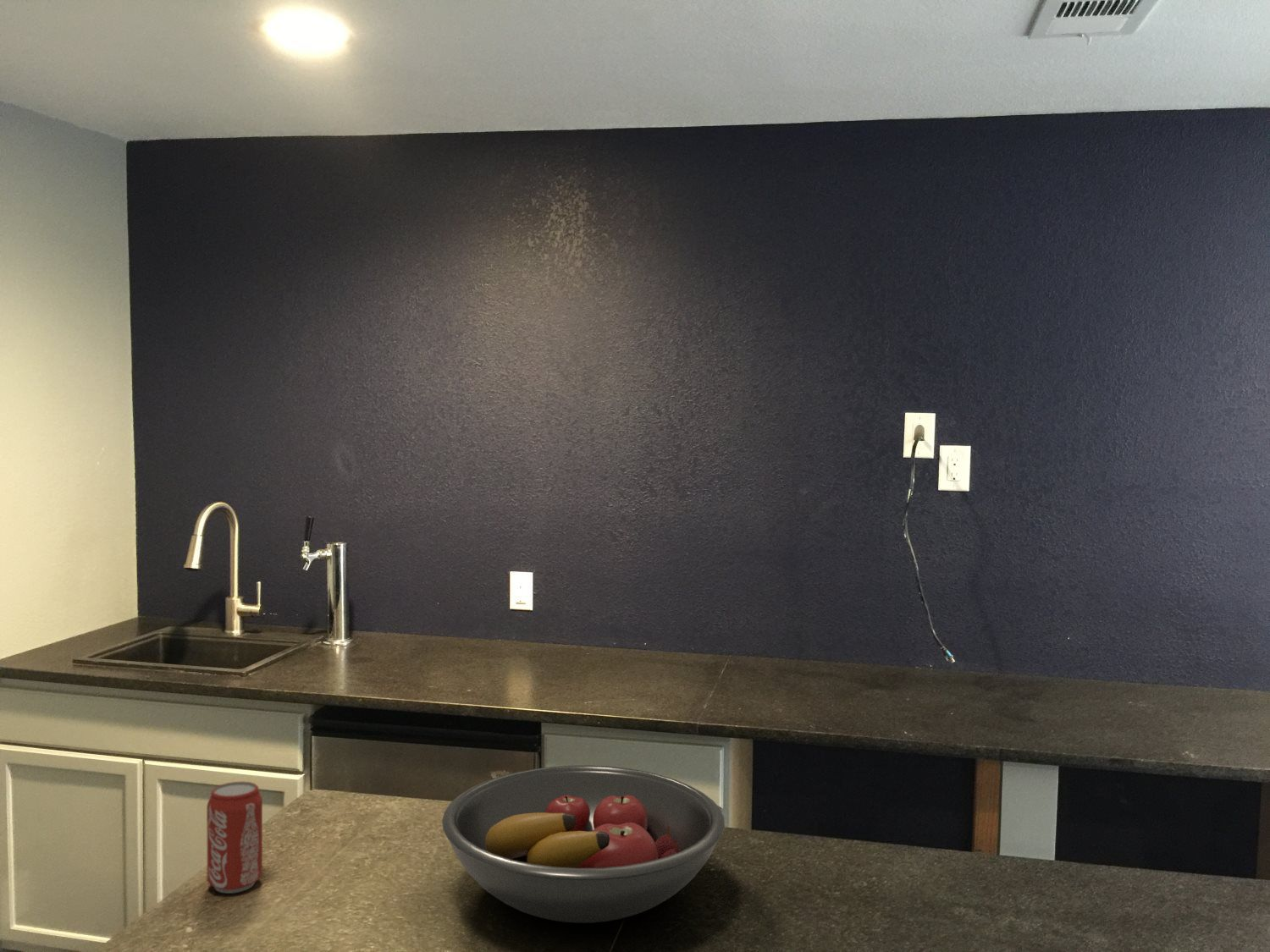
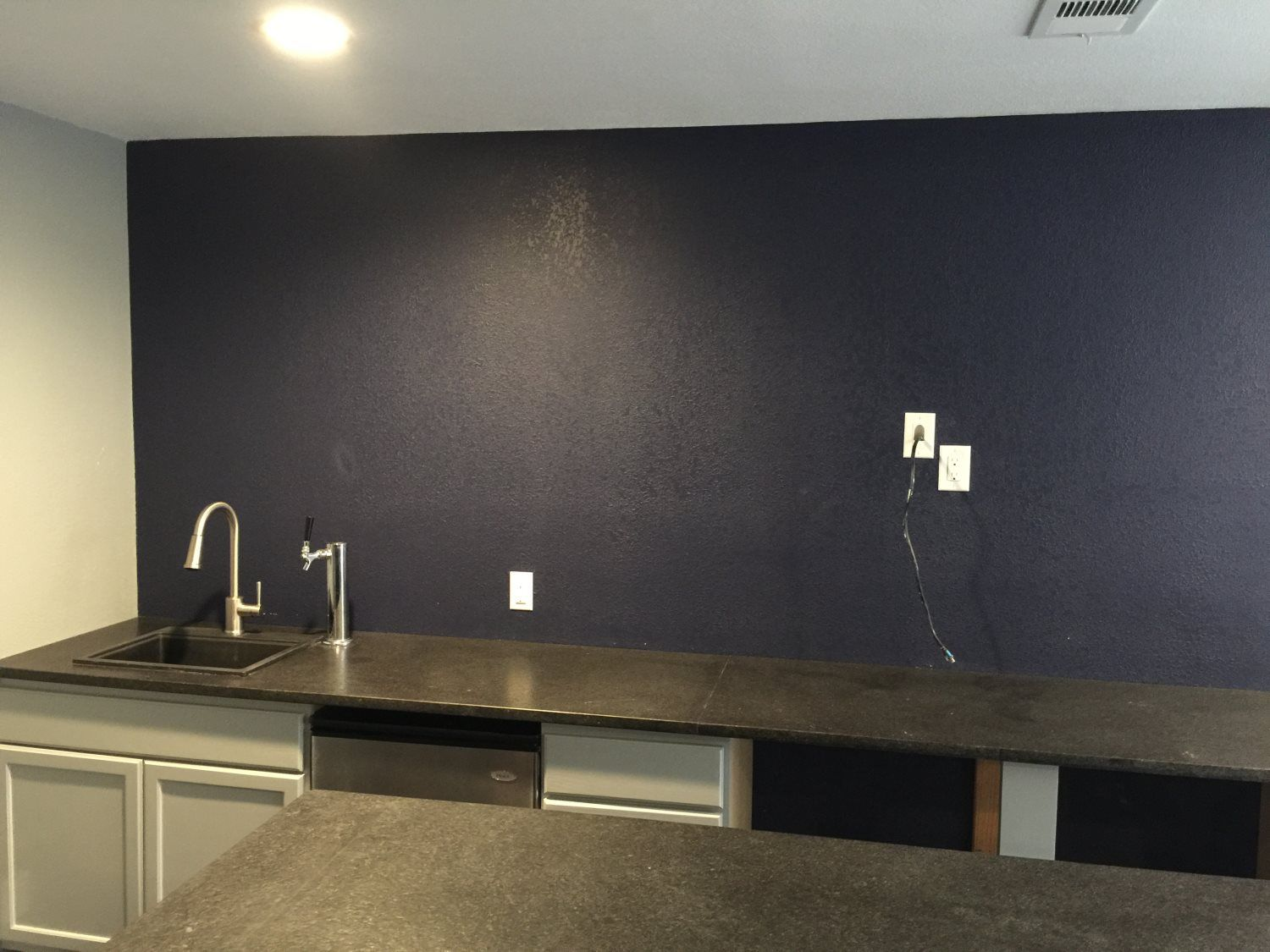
- beverage can [206,781,263,894]
- fruit bowl [441,764,726,924]
